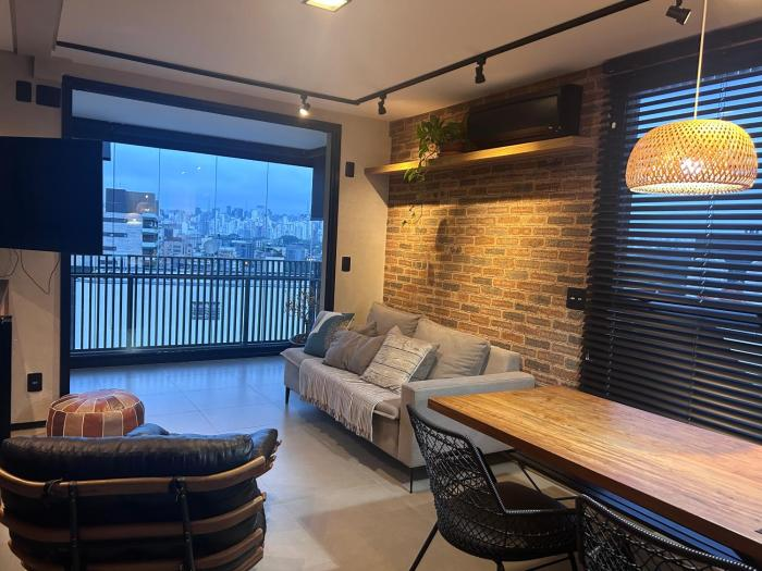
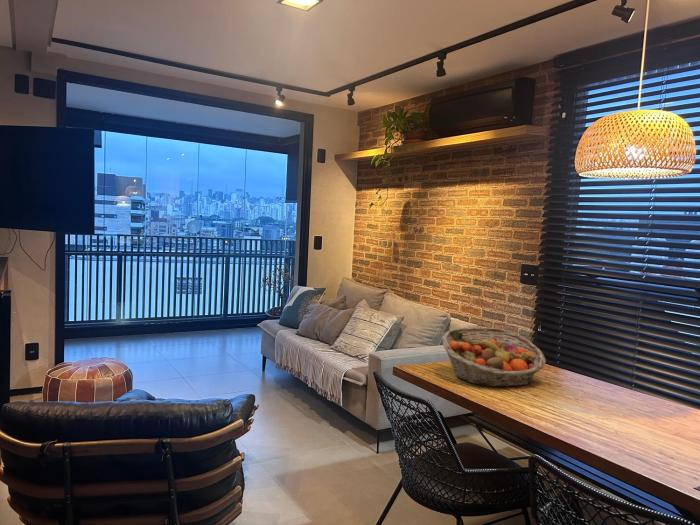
+ fruit basket [441,326,547,388]
